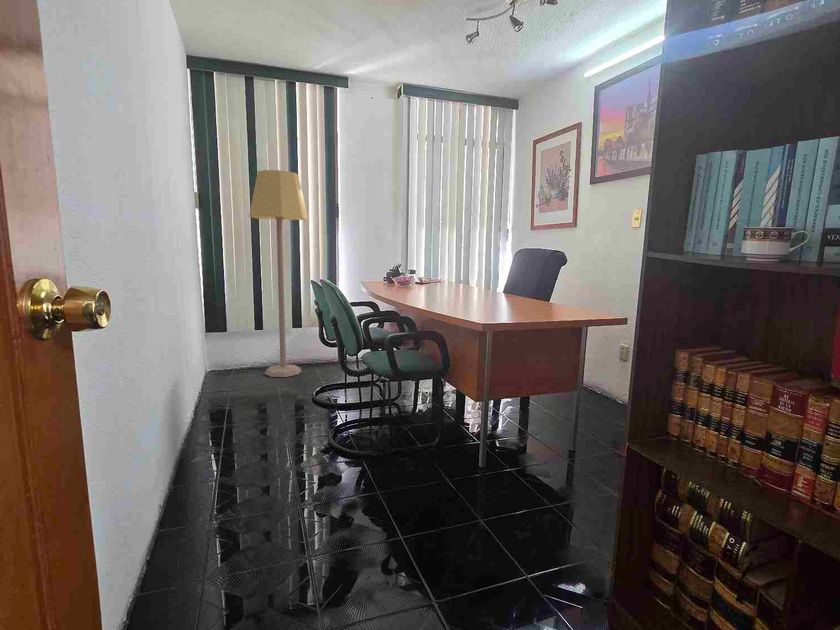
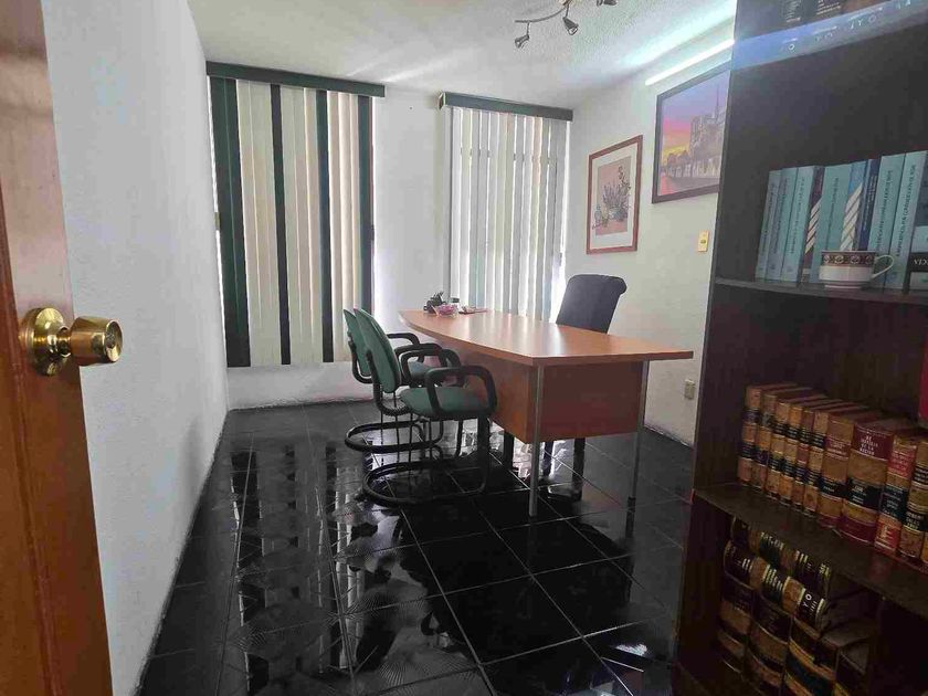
- lamp [248,169,309,378]
